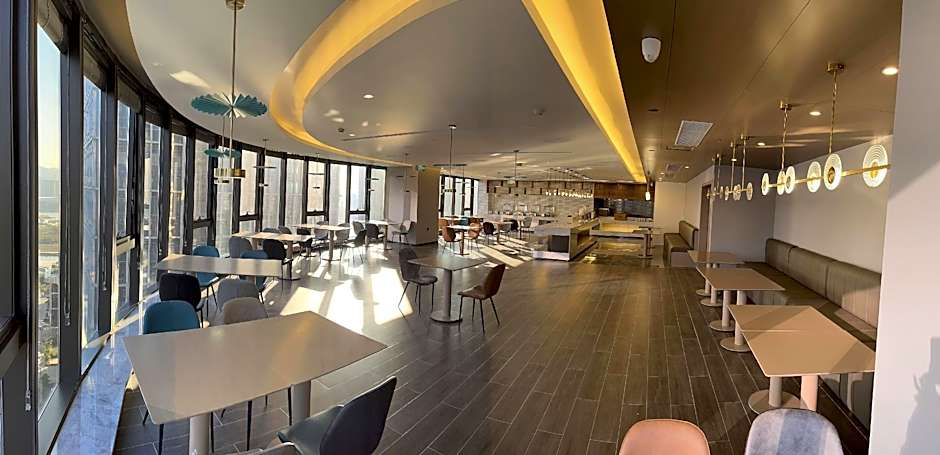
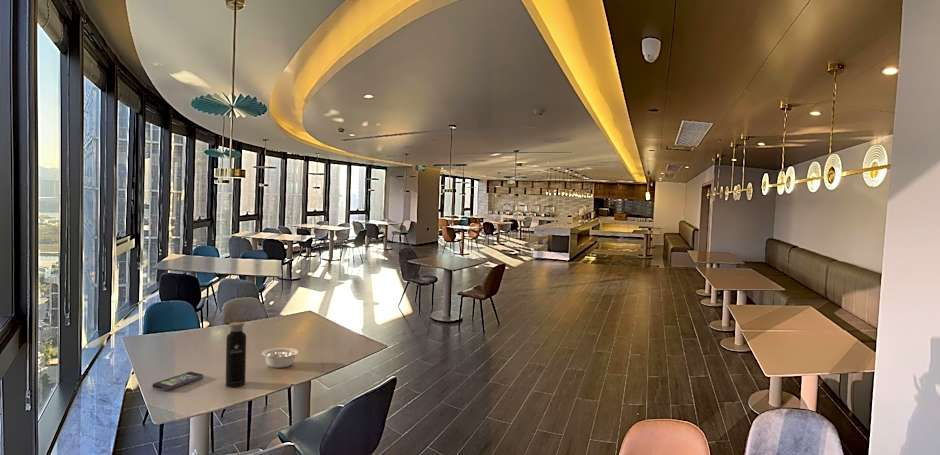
+ smartphone [151,371,204,392]
+ water bottle [225,316,247,388]
+ legume [261,347,299,369]
